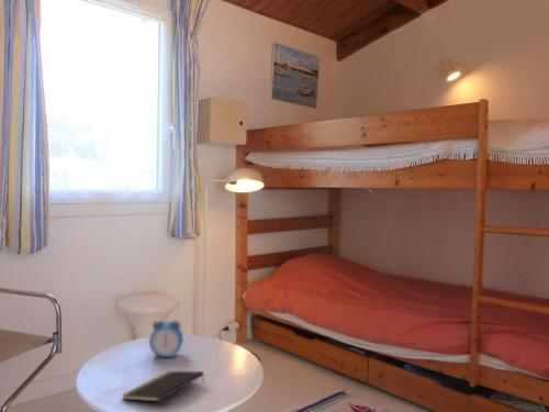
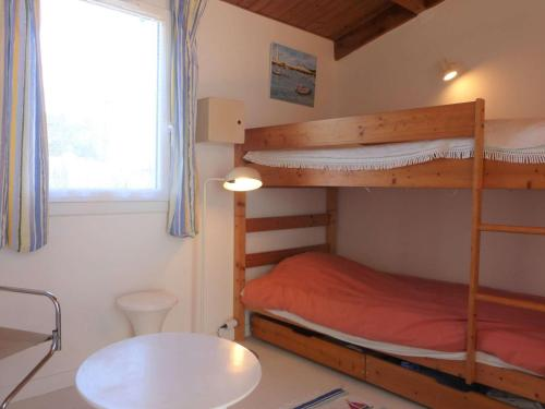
- alarm clock [148,319,184,358]
- notepad [121,369,205,402]
